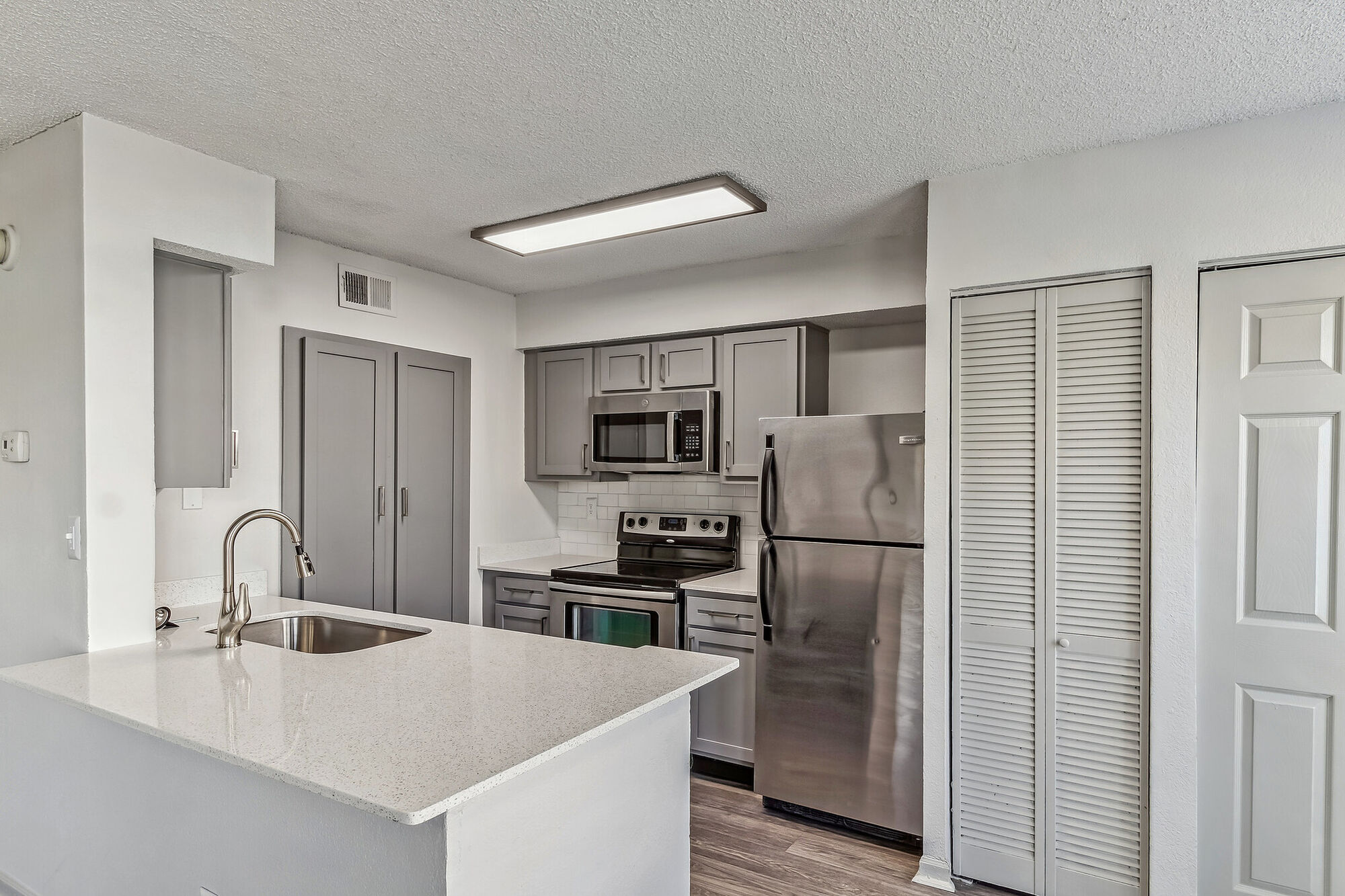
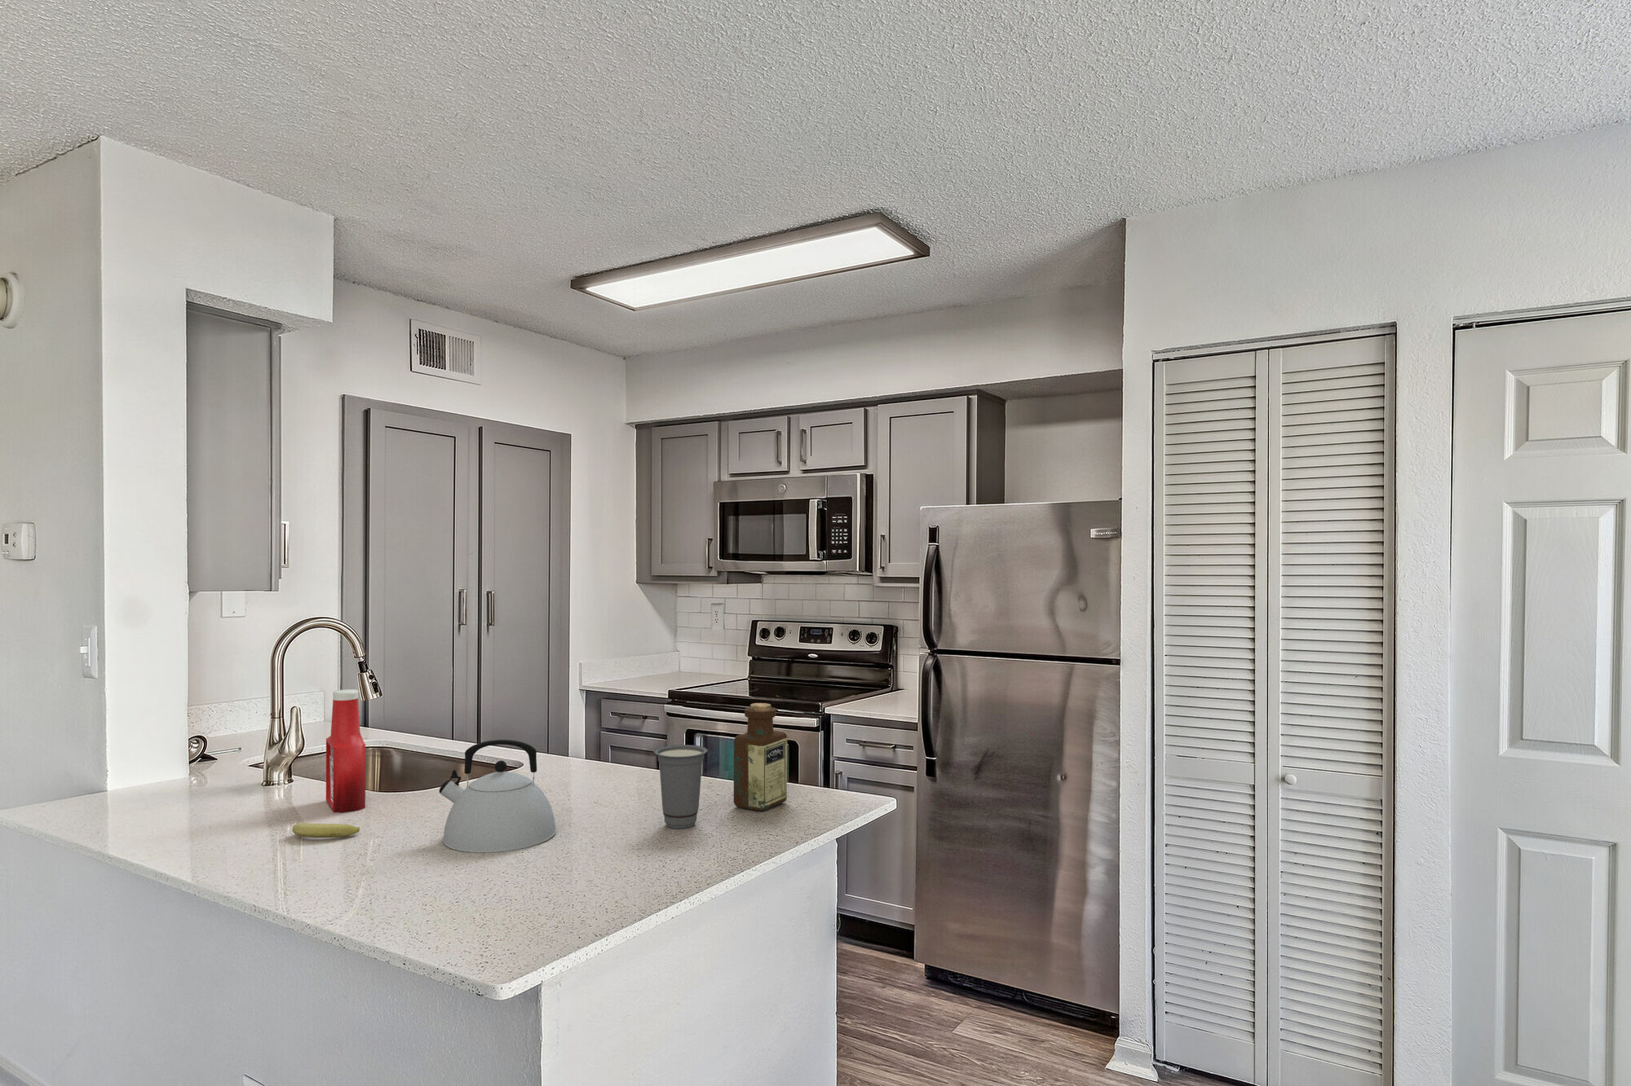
+ cup [654,744,708,829]
+ kettle [439,739,557,853]
+ fruit [291,822,360,839]
+ bottle [734,702,788,812]
+ soap bottle [325,688,366,813]
